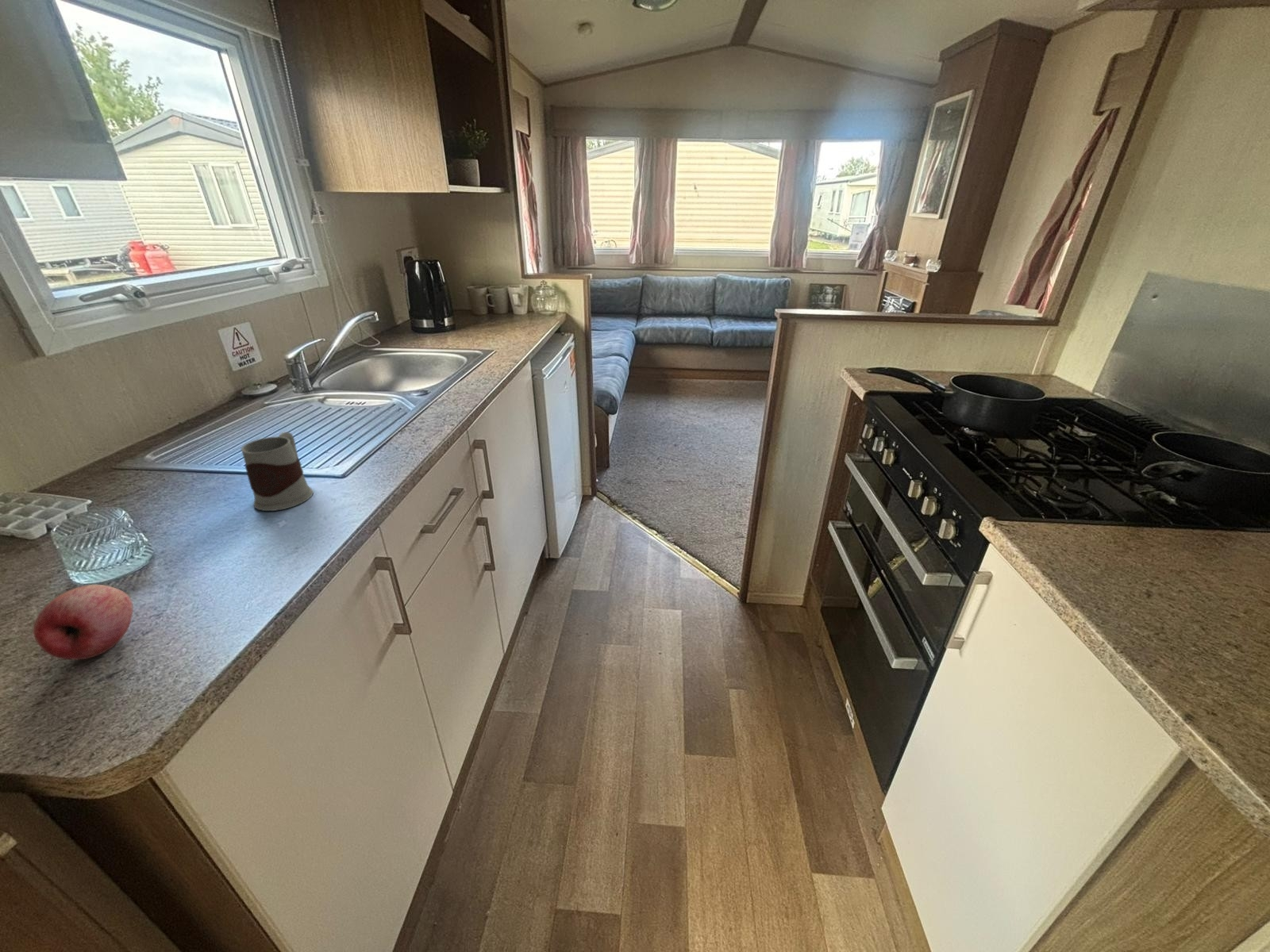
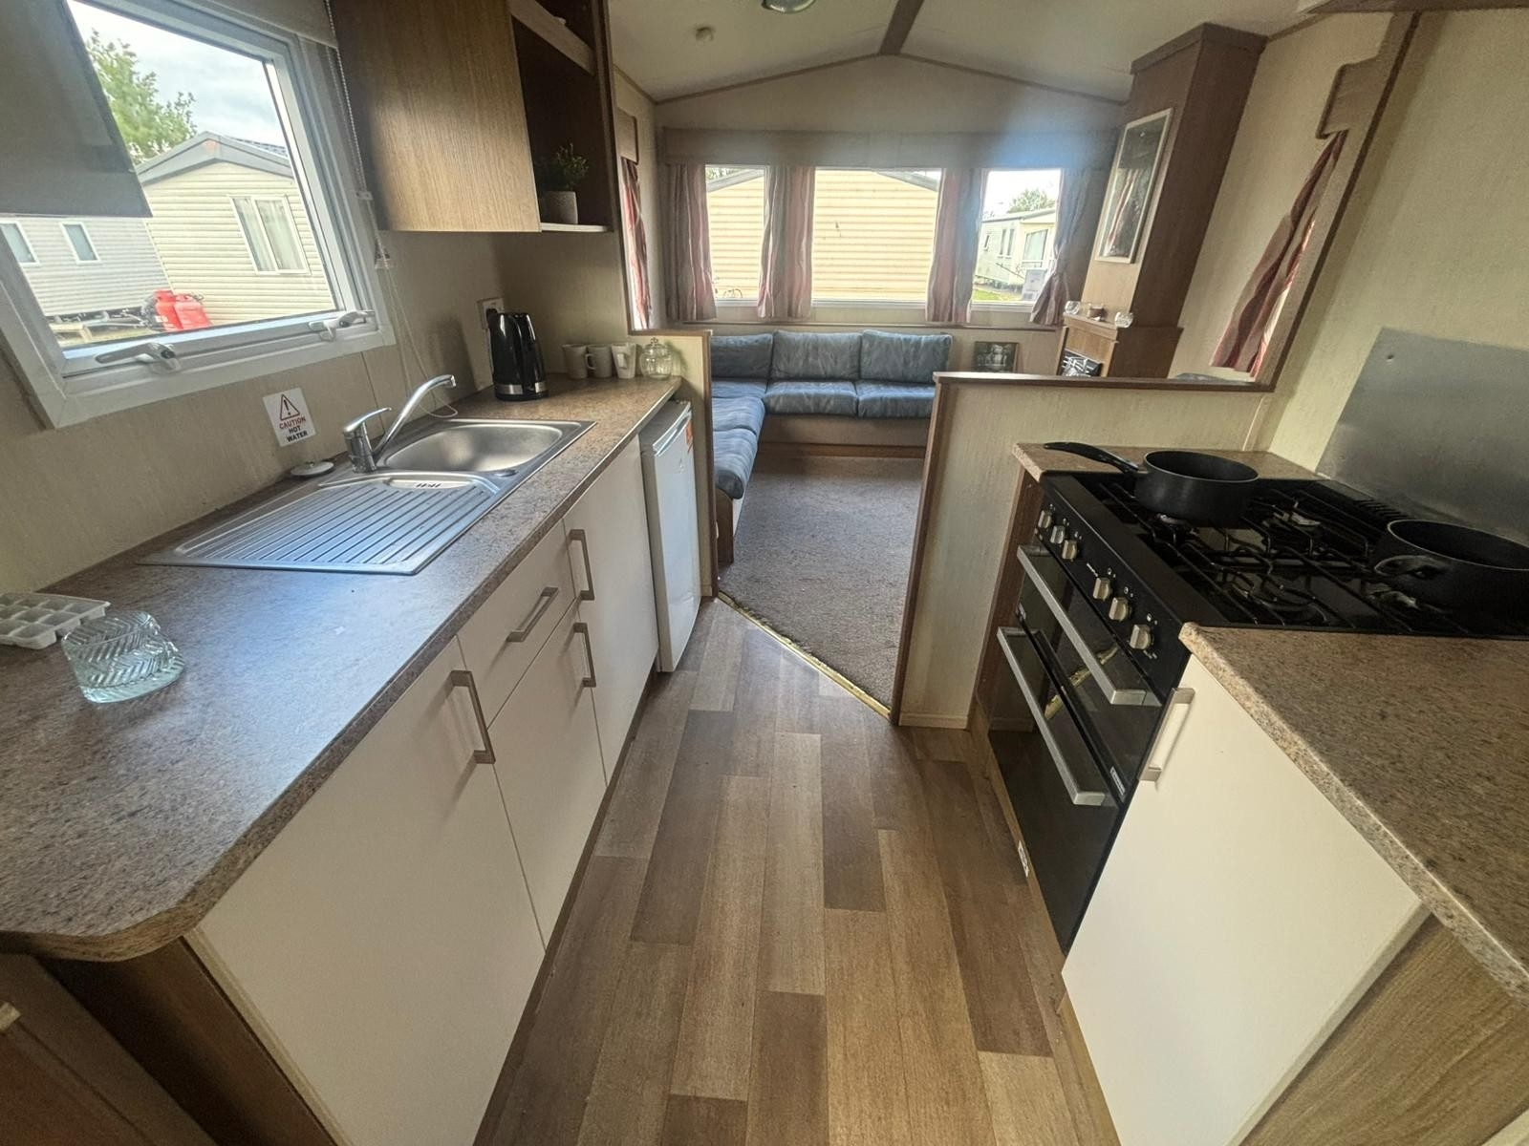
- mug [241,432,314,512]
- fruit [33,584,133,661]
